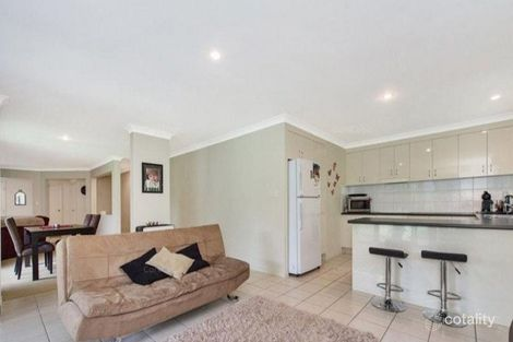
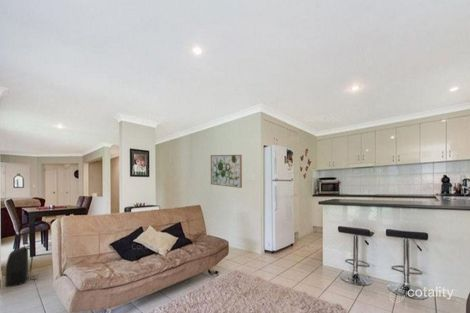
+ wall art [210,154,243,189]
+ backpack [4,244,39,288]
